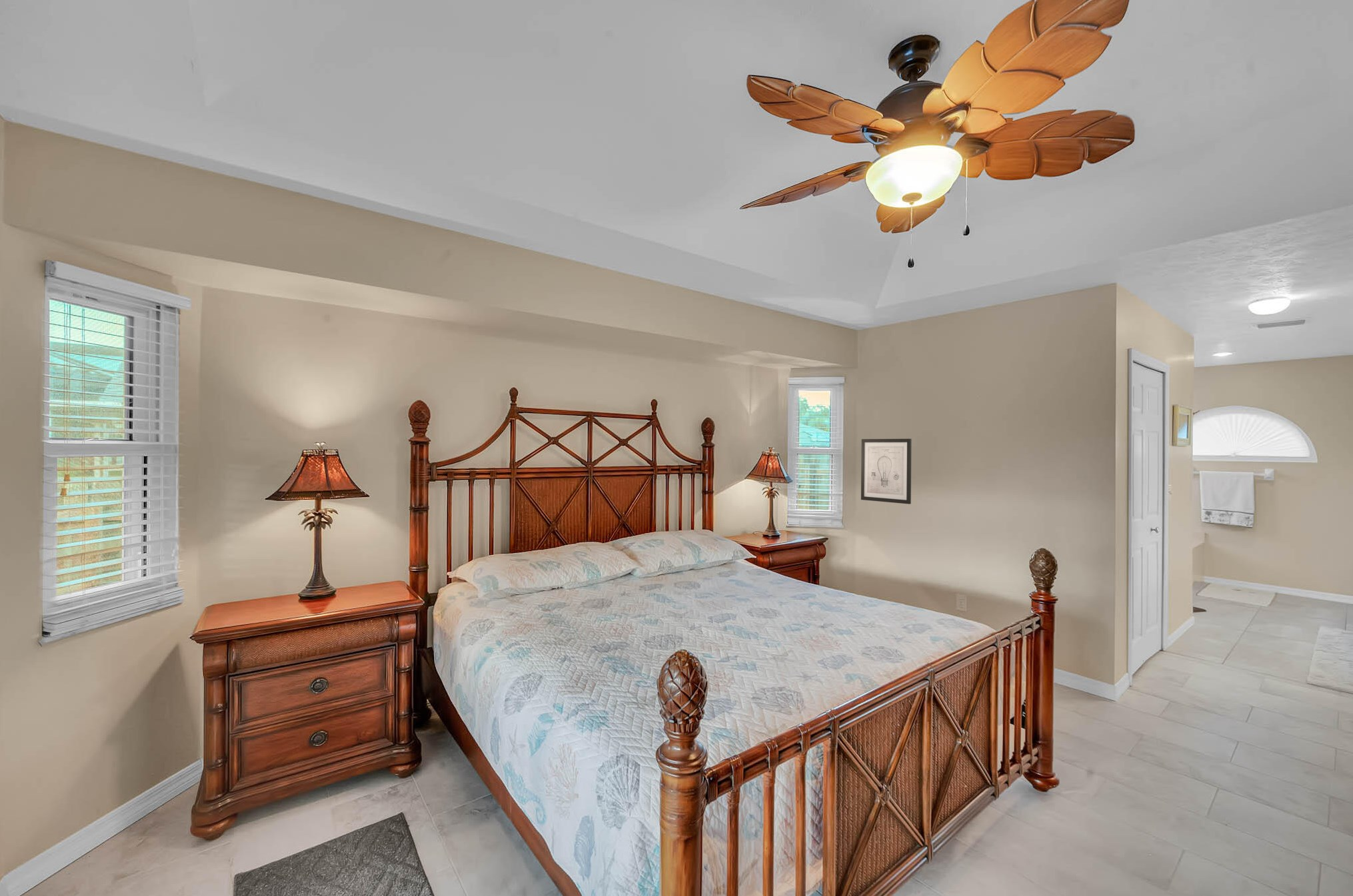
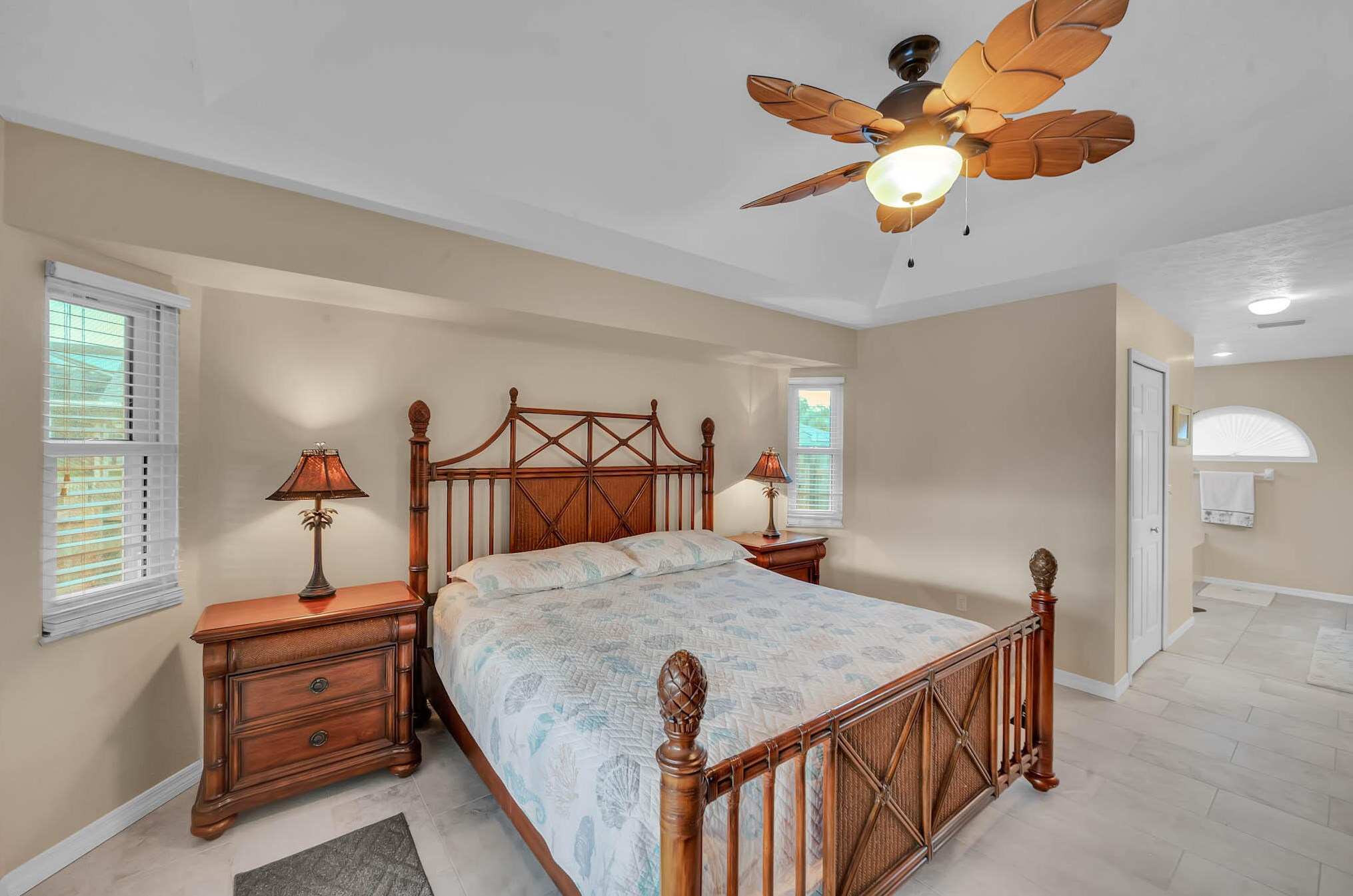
- wall art [860,438,912,505]
